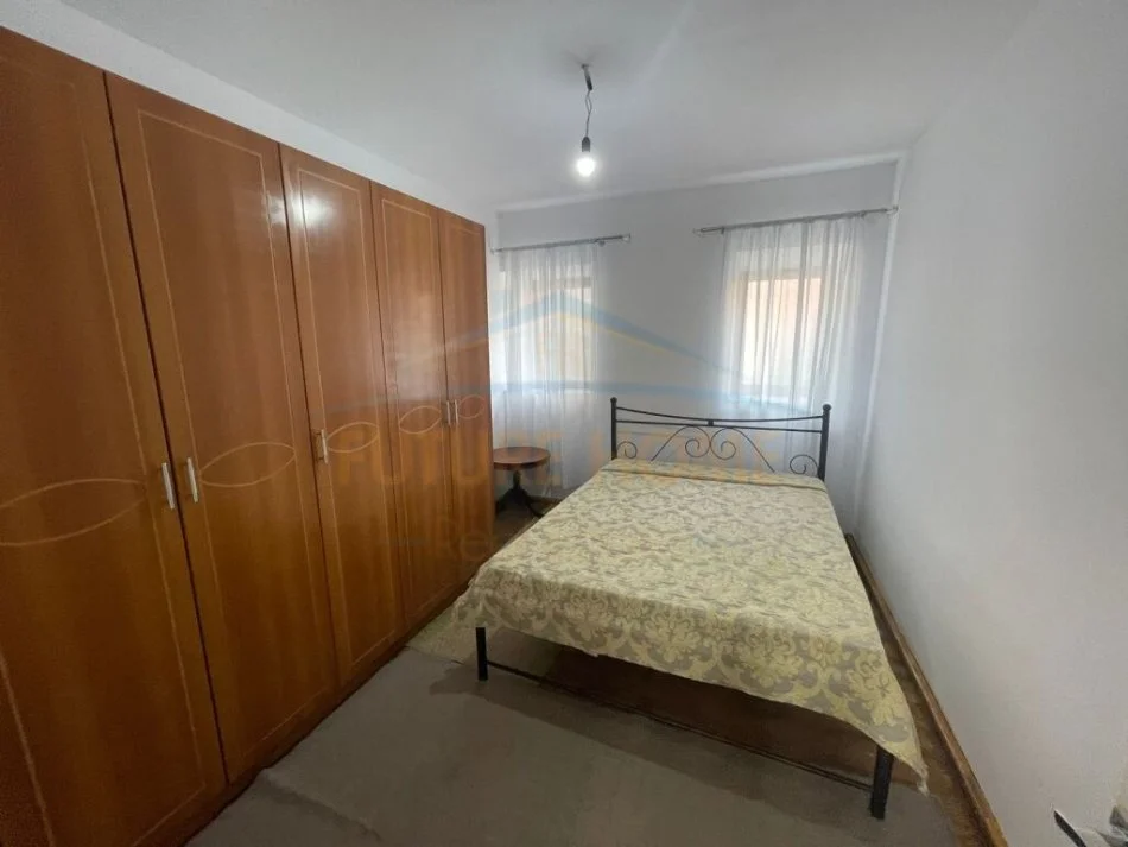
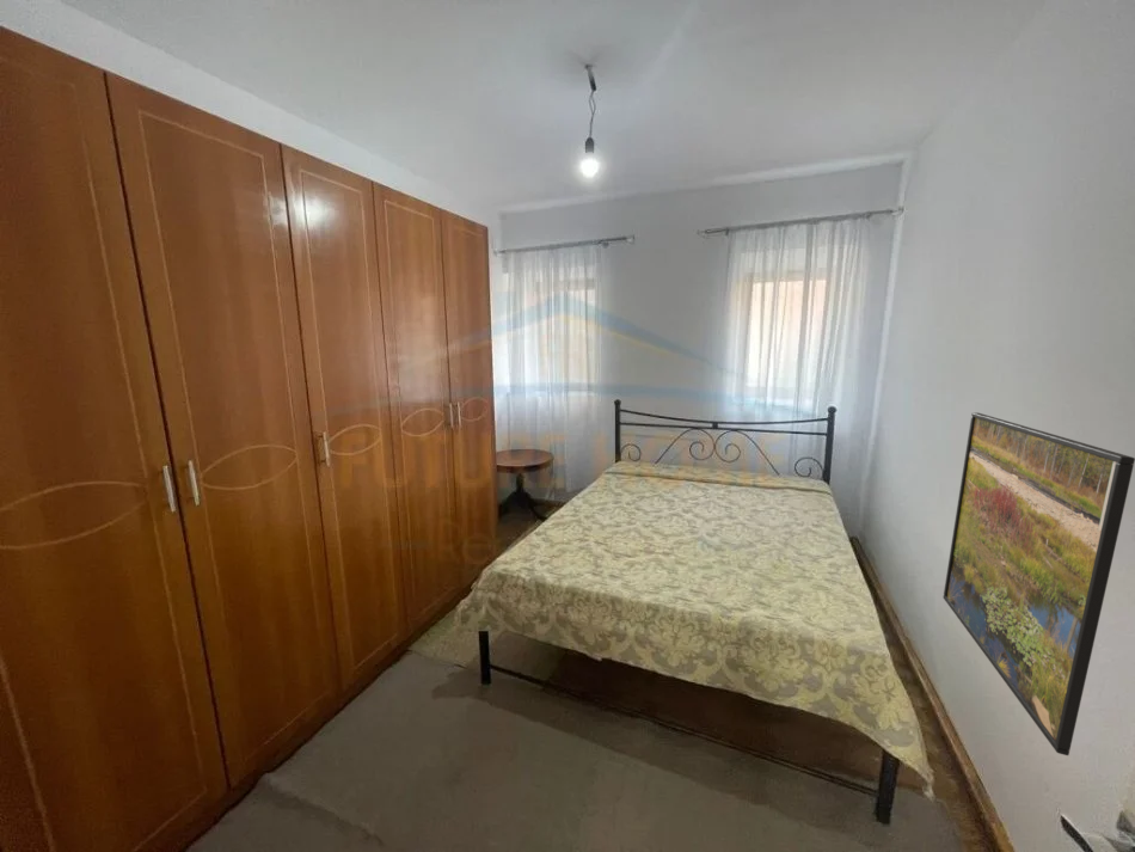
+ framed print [943,411,1135,756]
